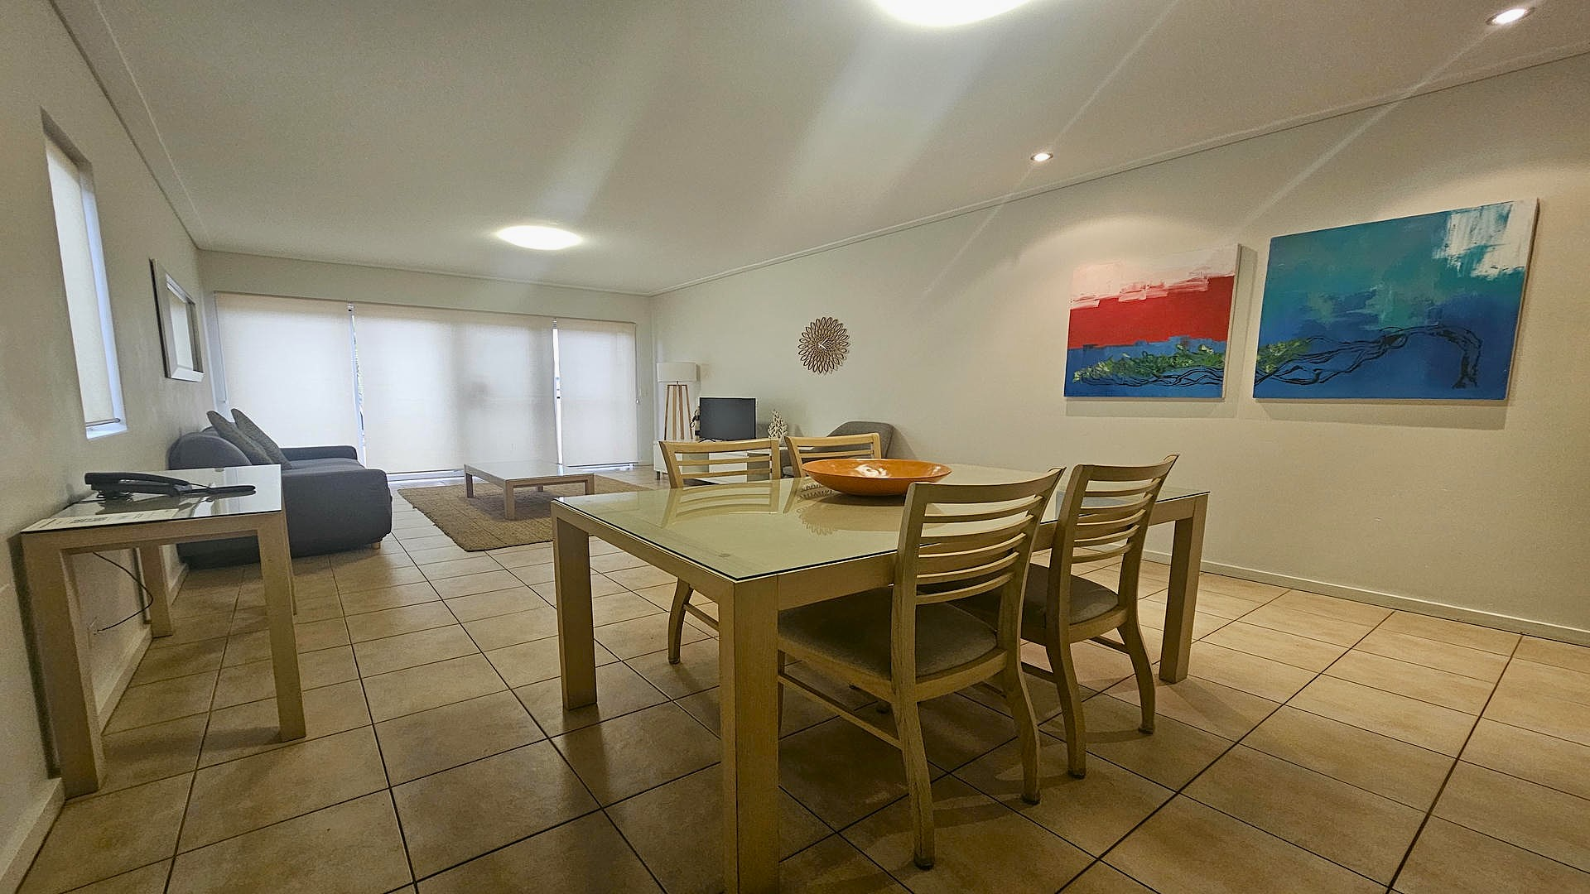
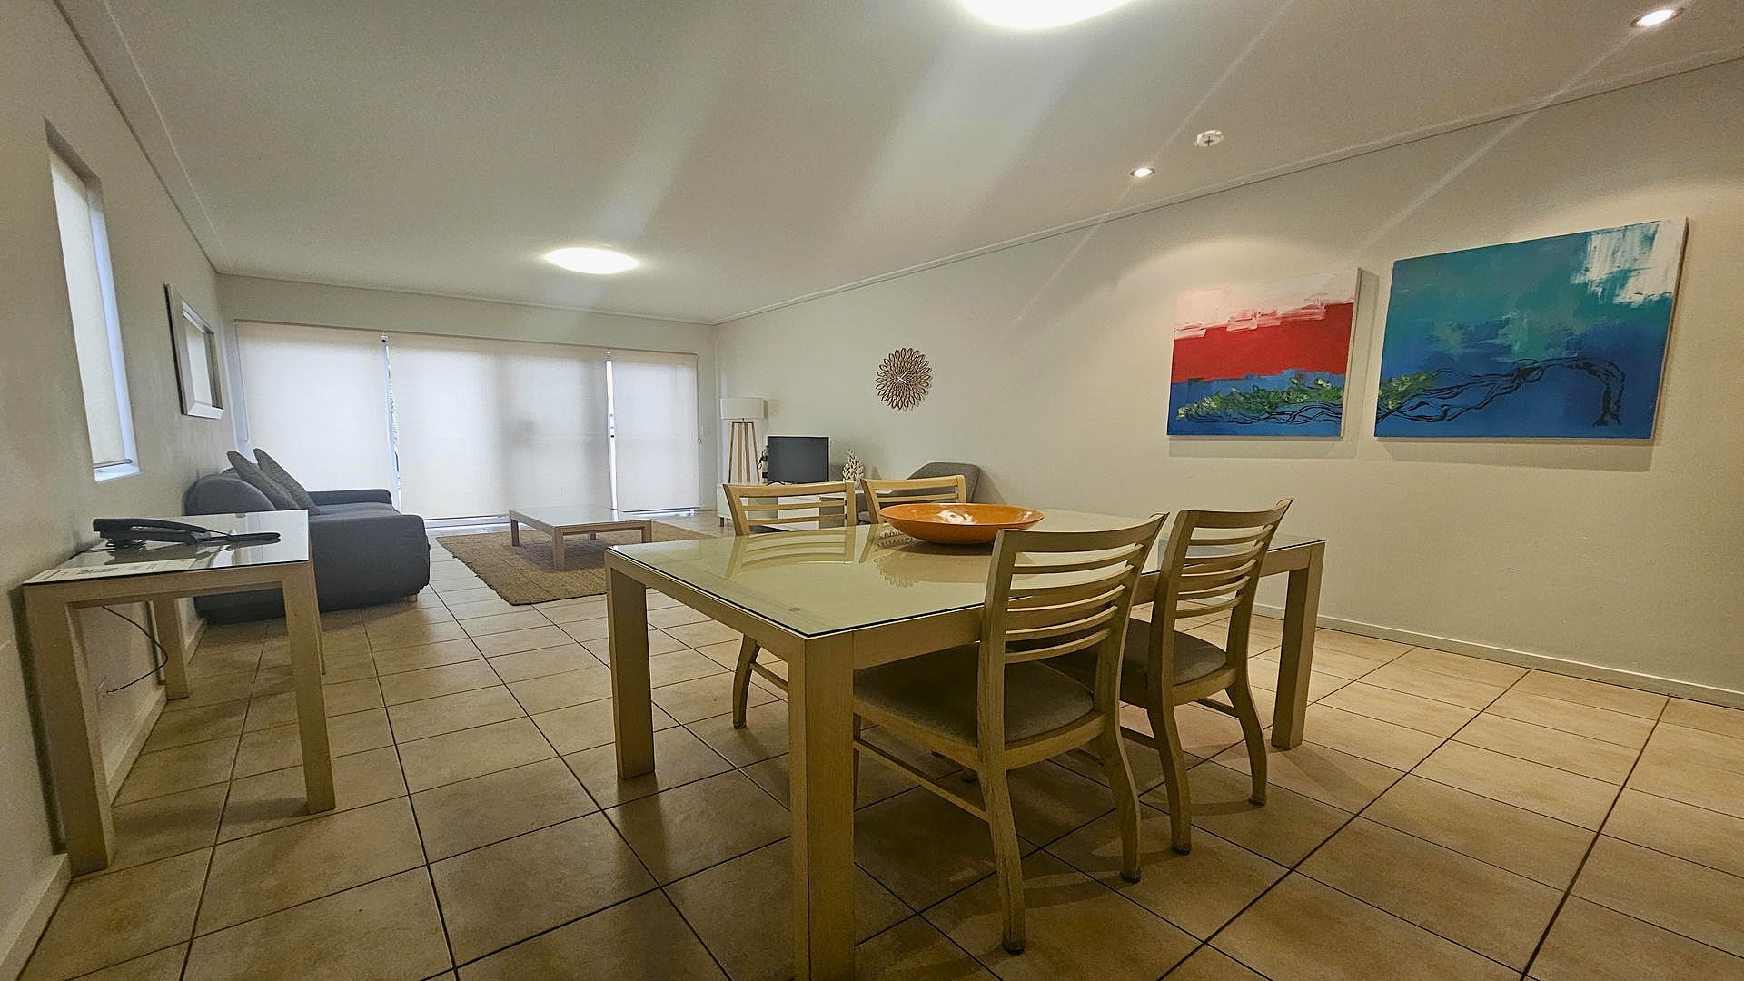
+ smoke detector [1193,129,1224,149]
